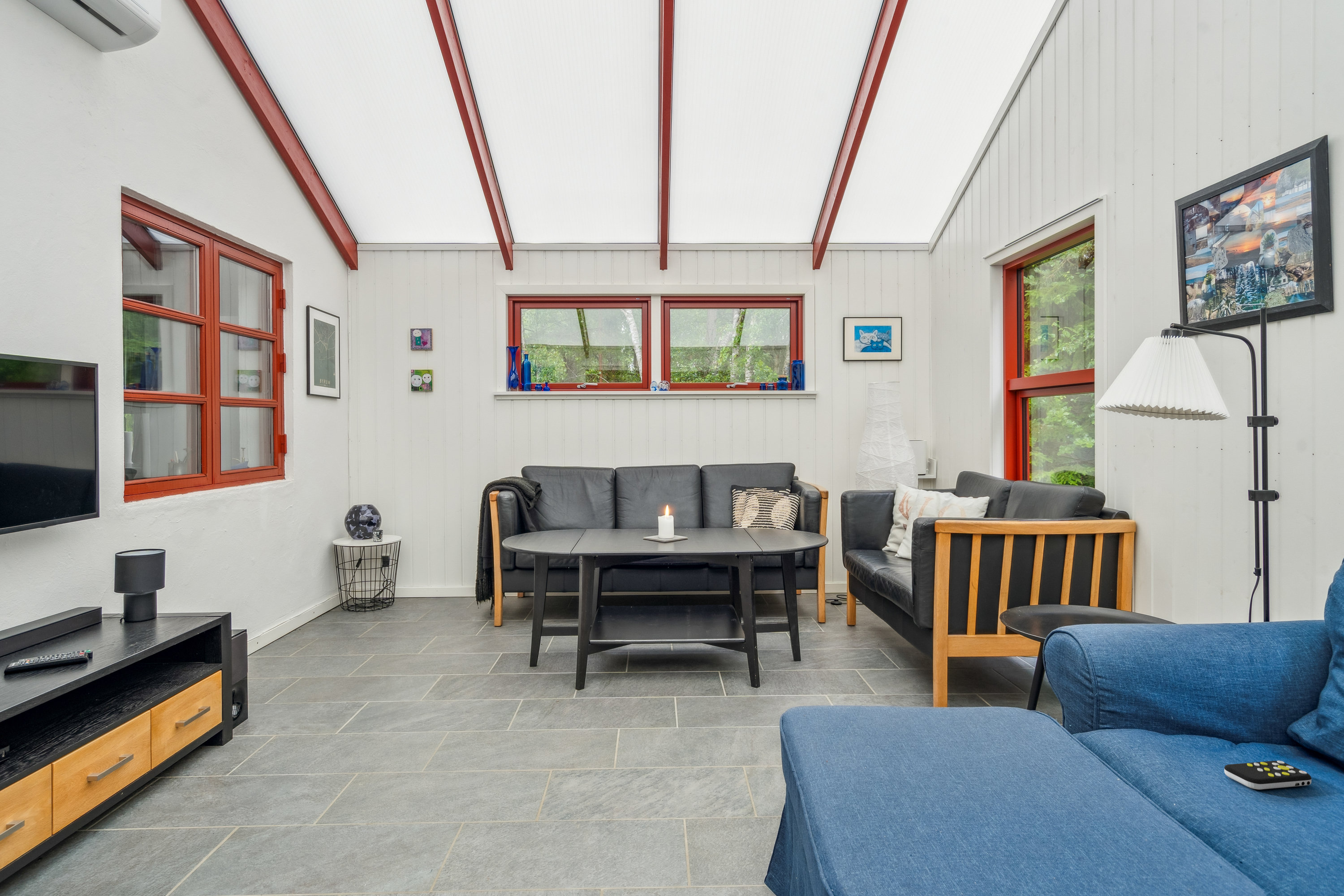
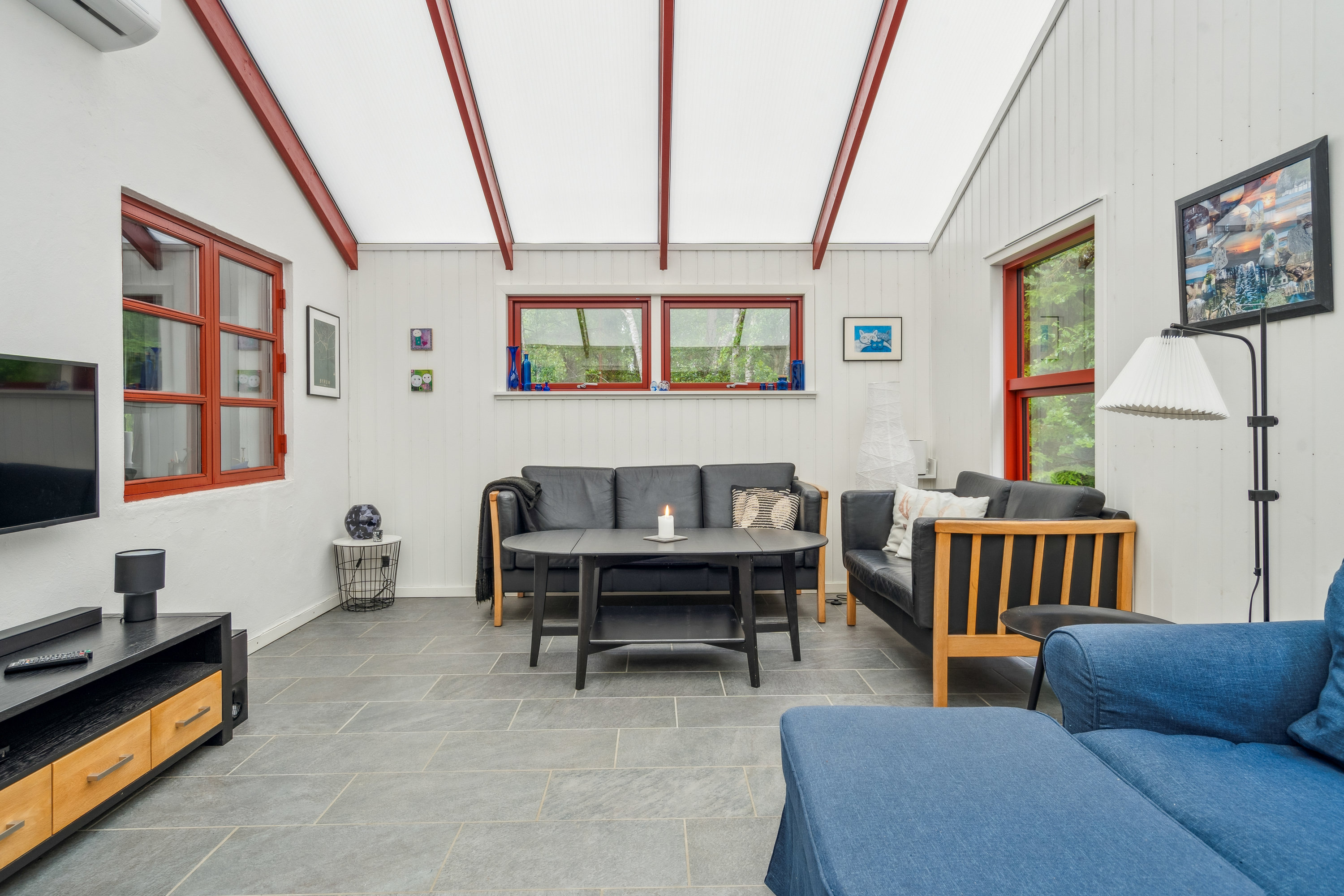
- remote control [1224,760,1312,790]
